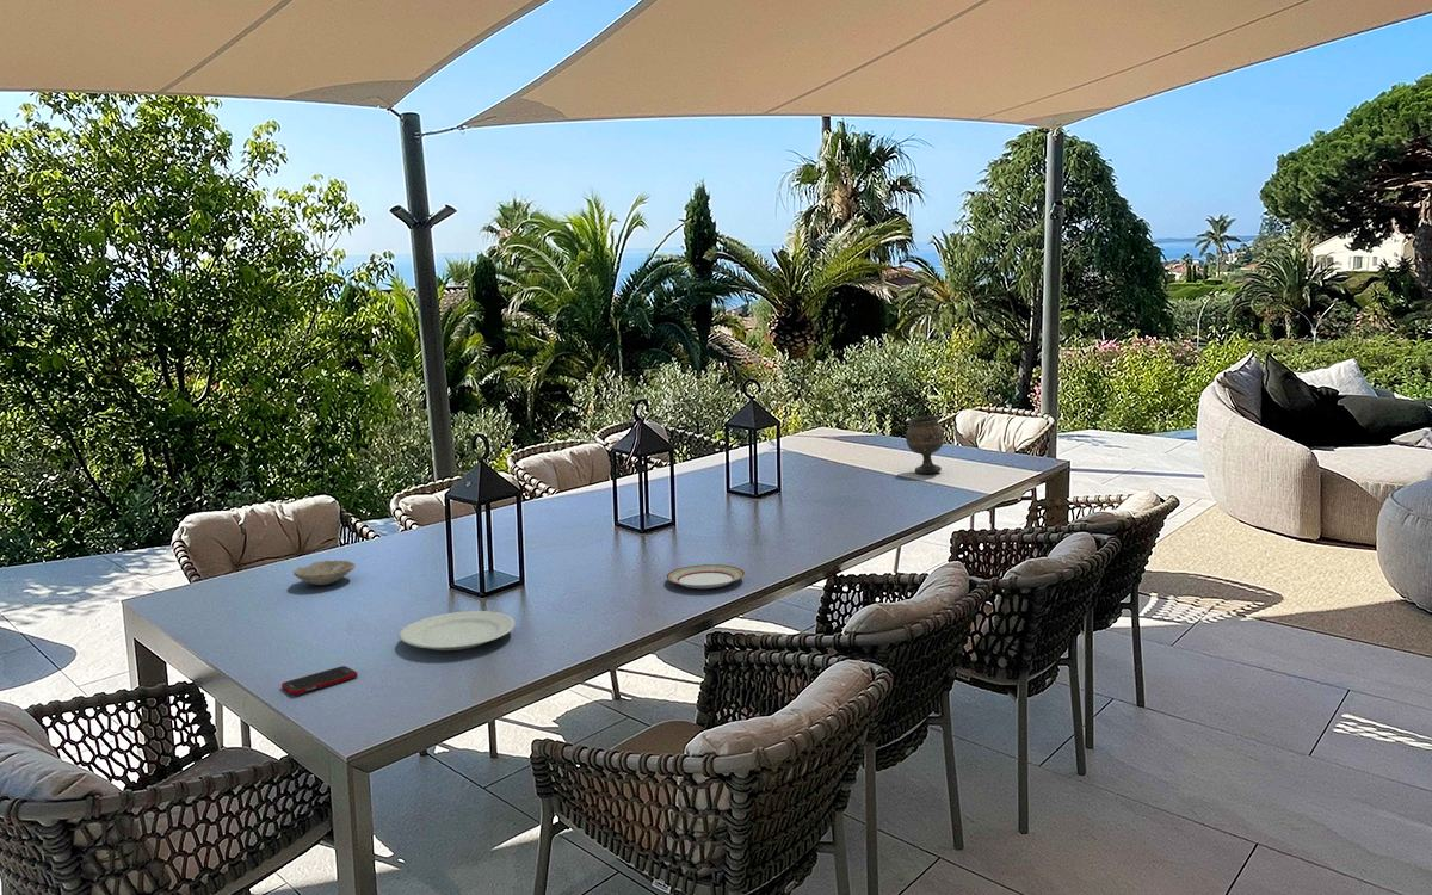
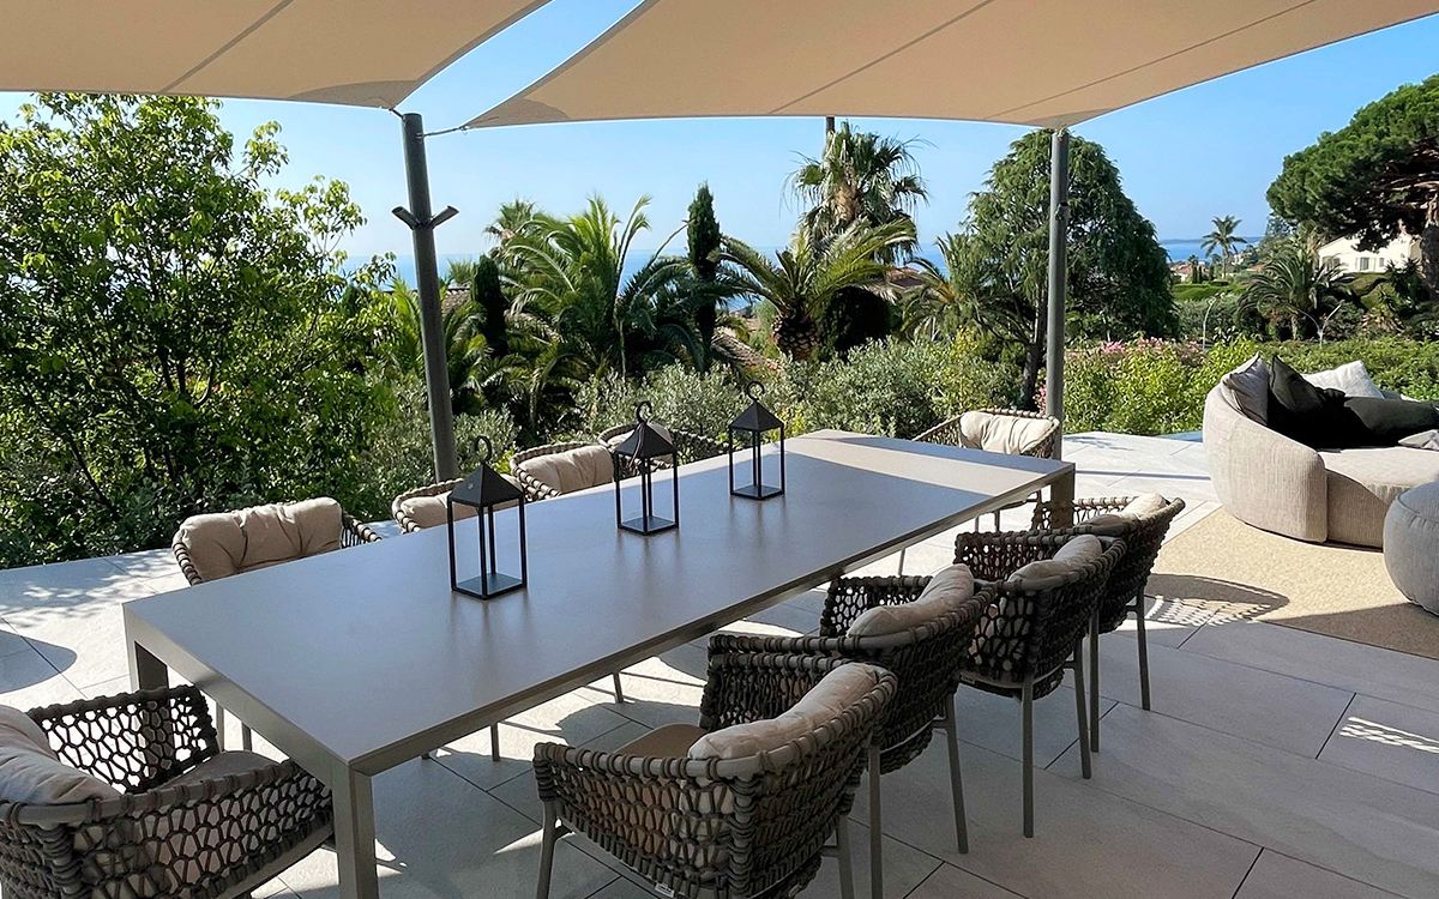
- cell phone [280,665,359,696]
- goblet [905,415,945,475]
- bowl [292,560,357,586]
- plate [665,563,746,590]
- chinaware [399,610,516,652]
